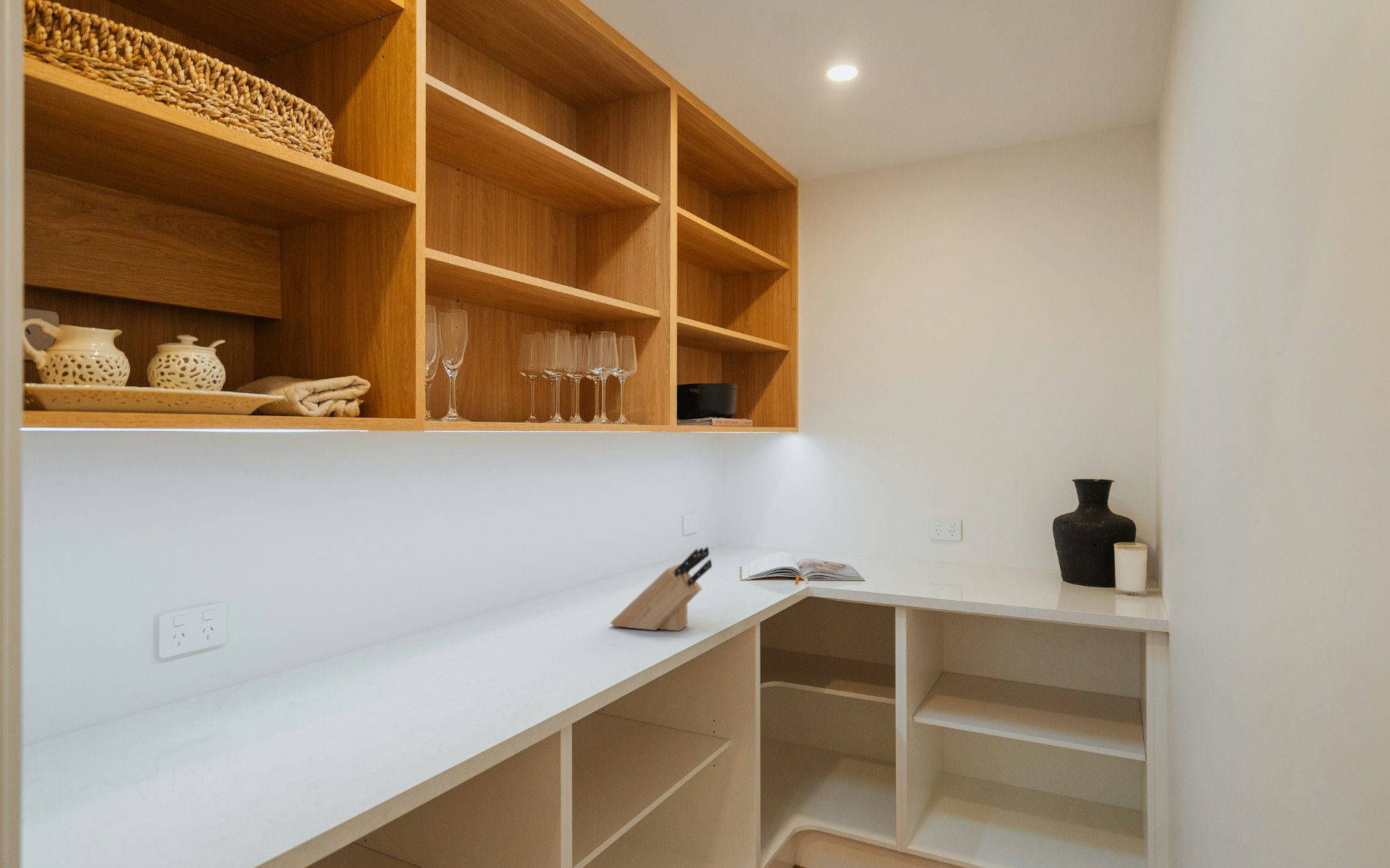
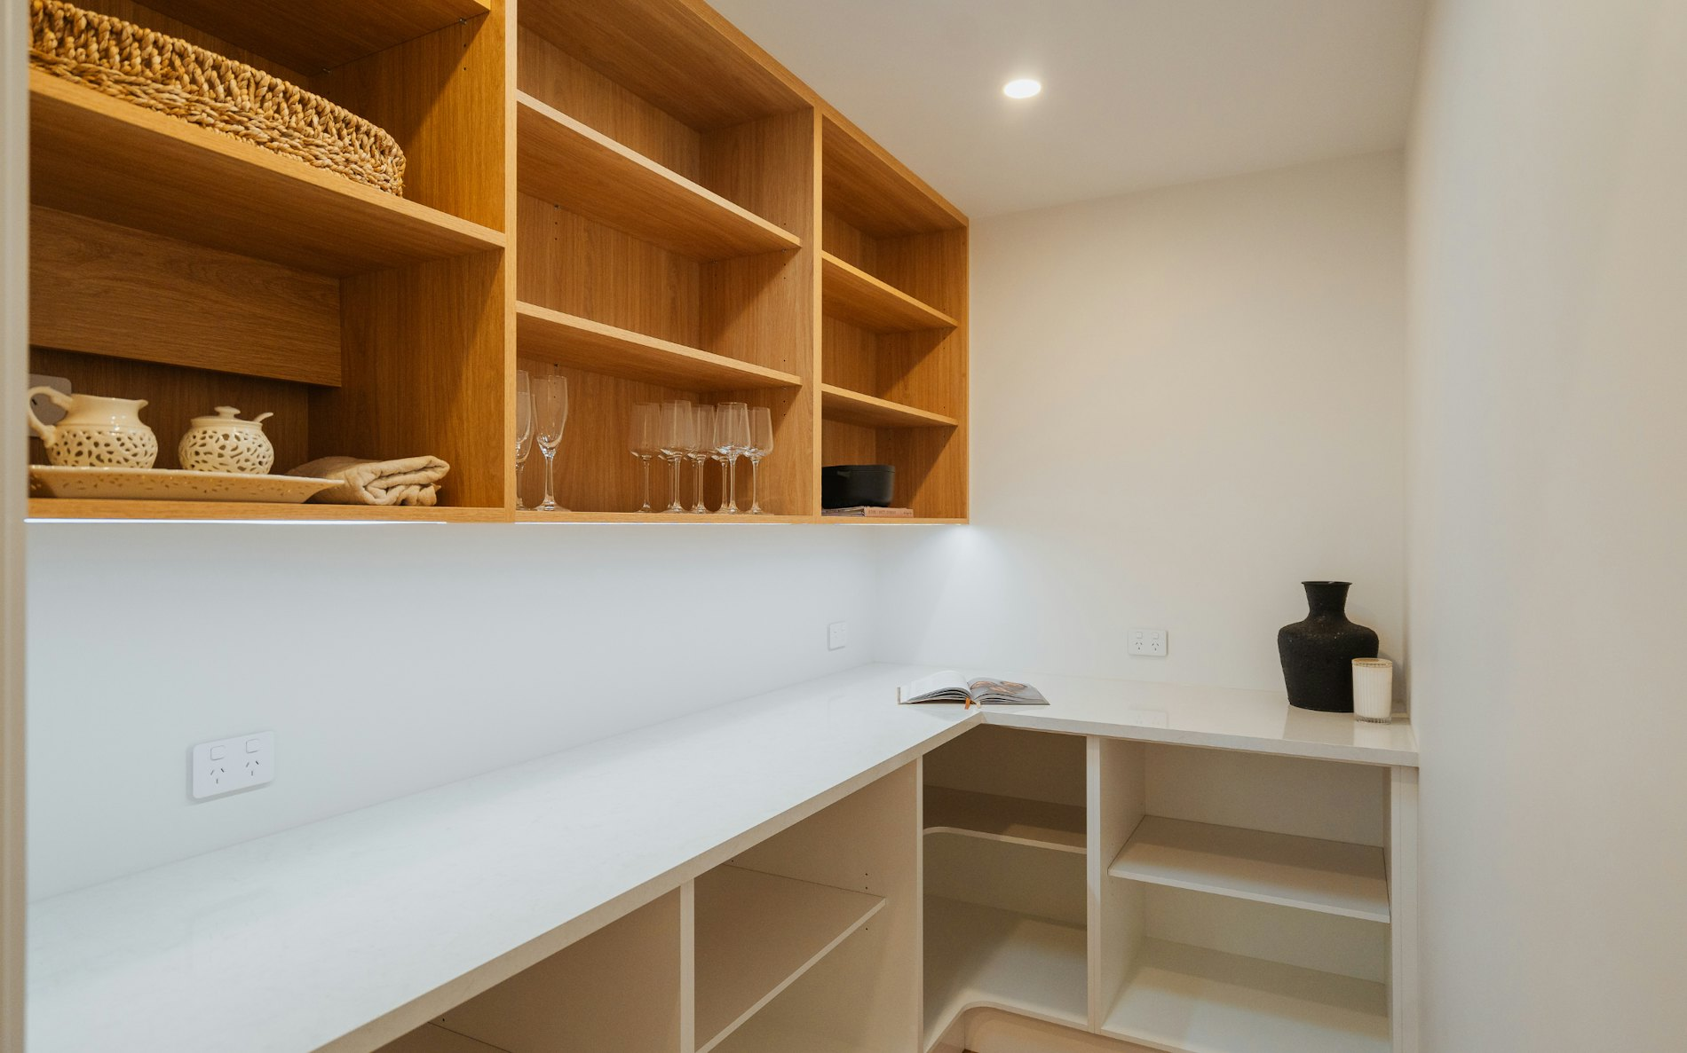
- knife block [609,546,713,632]
